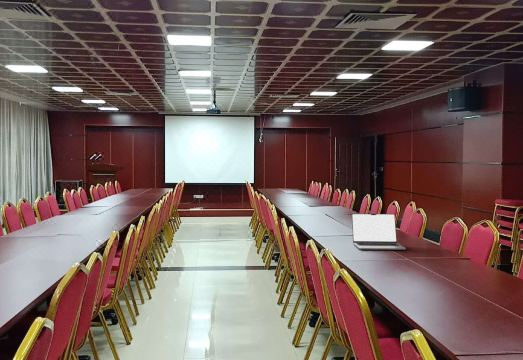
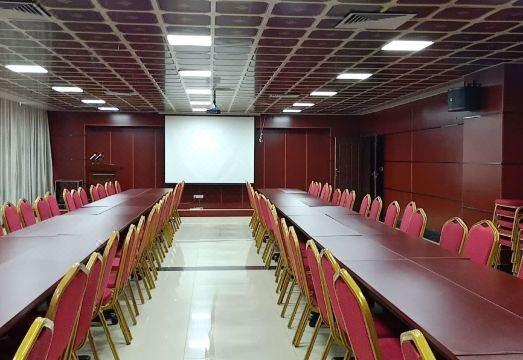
- laptop [351,213,407,251]
